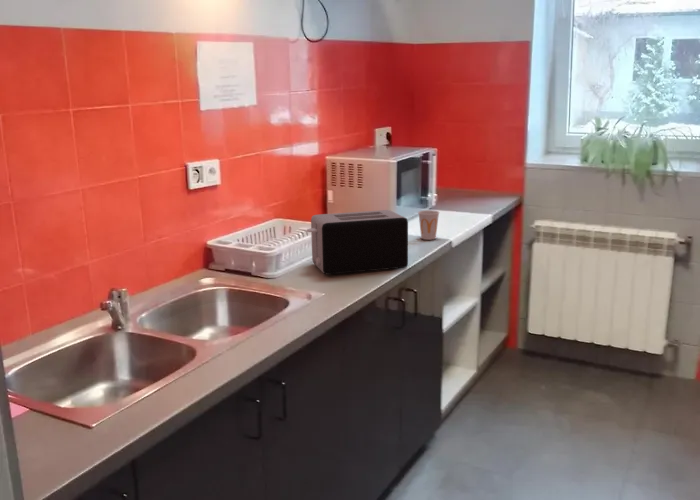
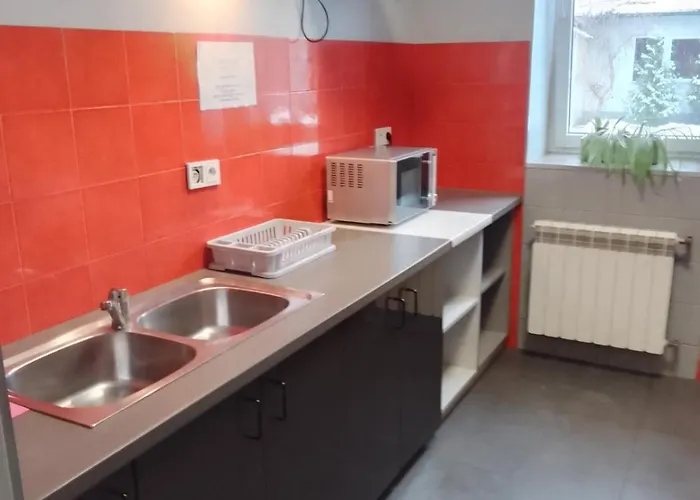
- toaster [306,209,409,276]
- cup [417,209,440,241]
